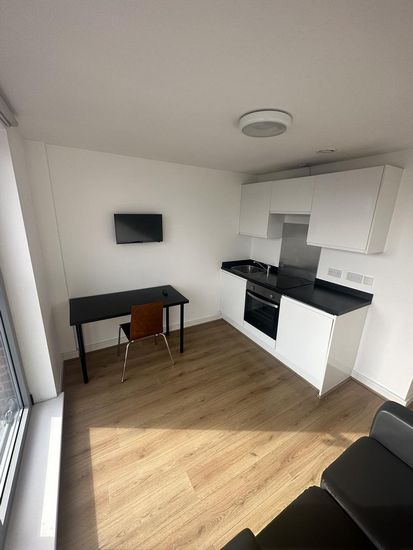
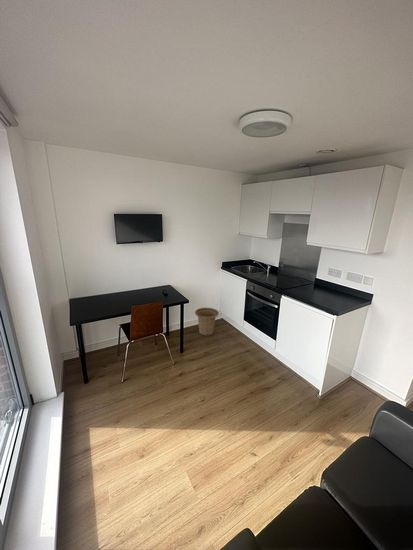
+ basket [194,307,220,337]
